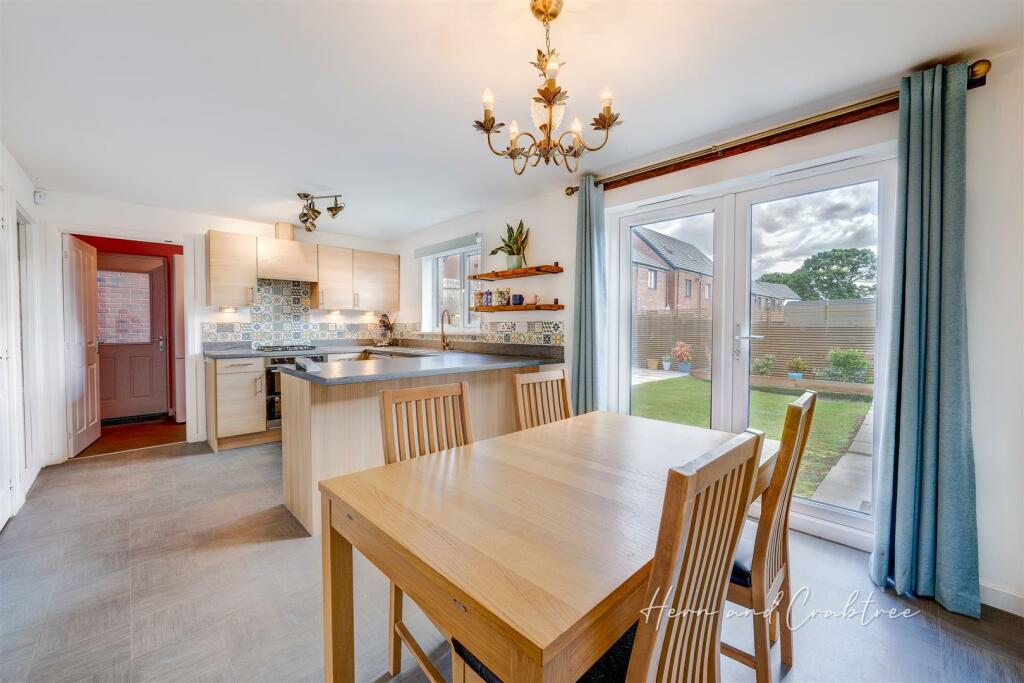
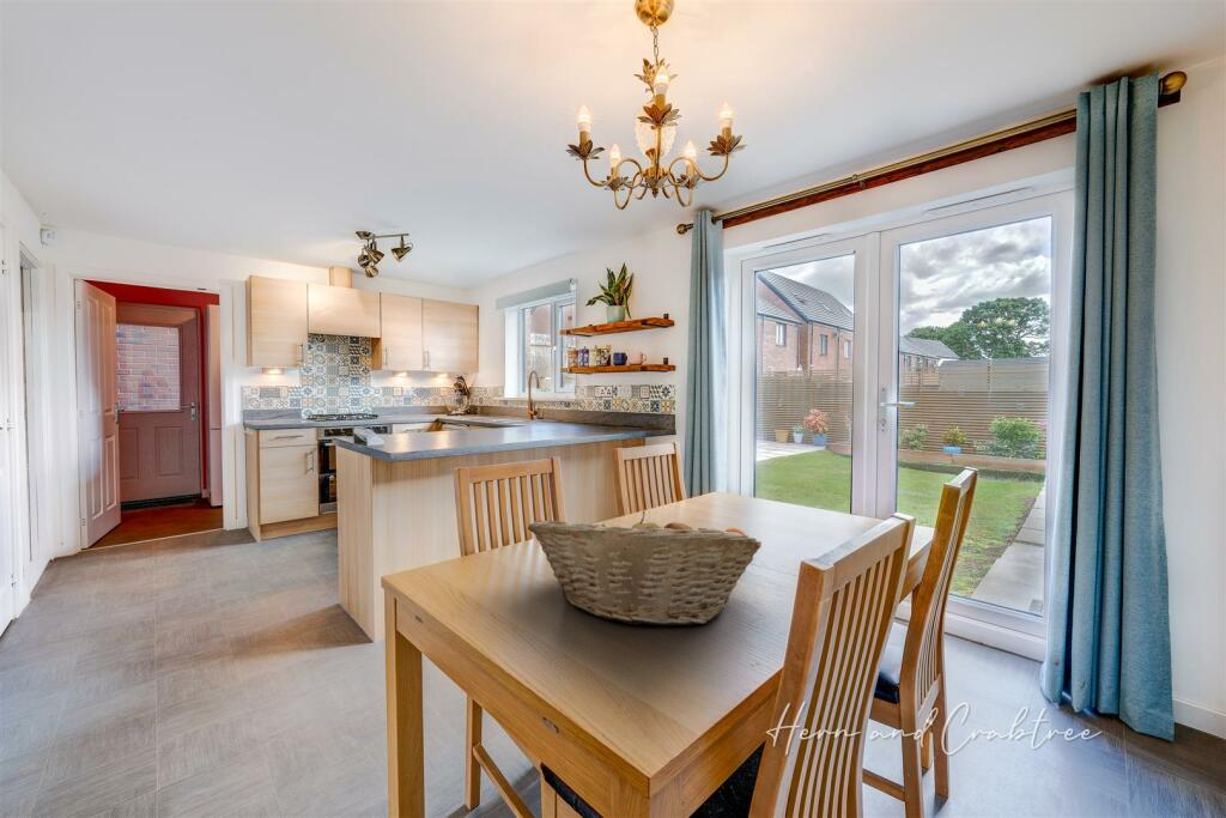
+ fruit basket [527,510,763,626]
